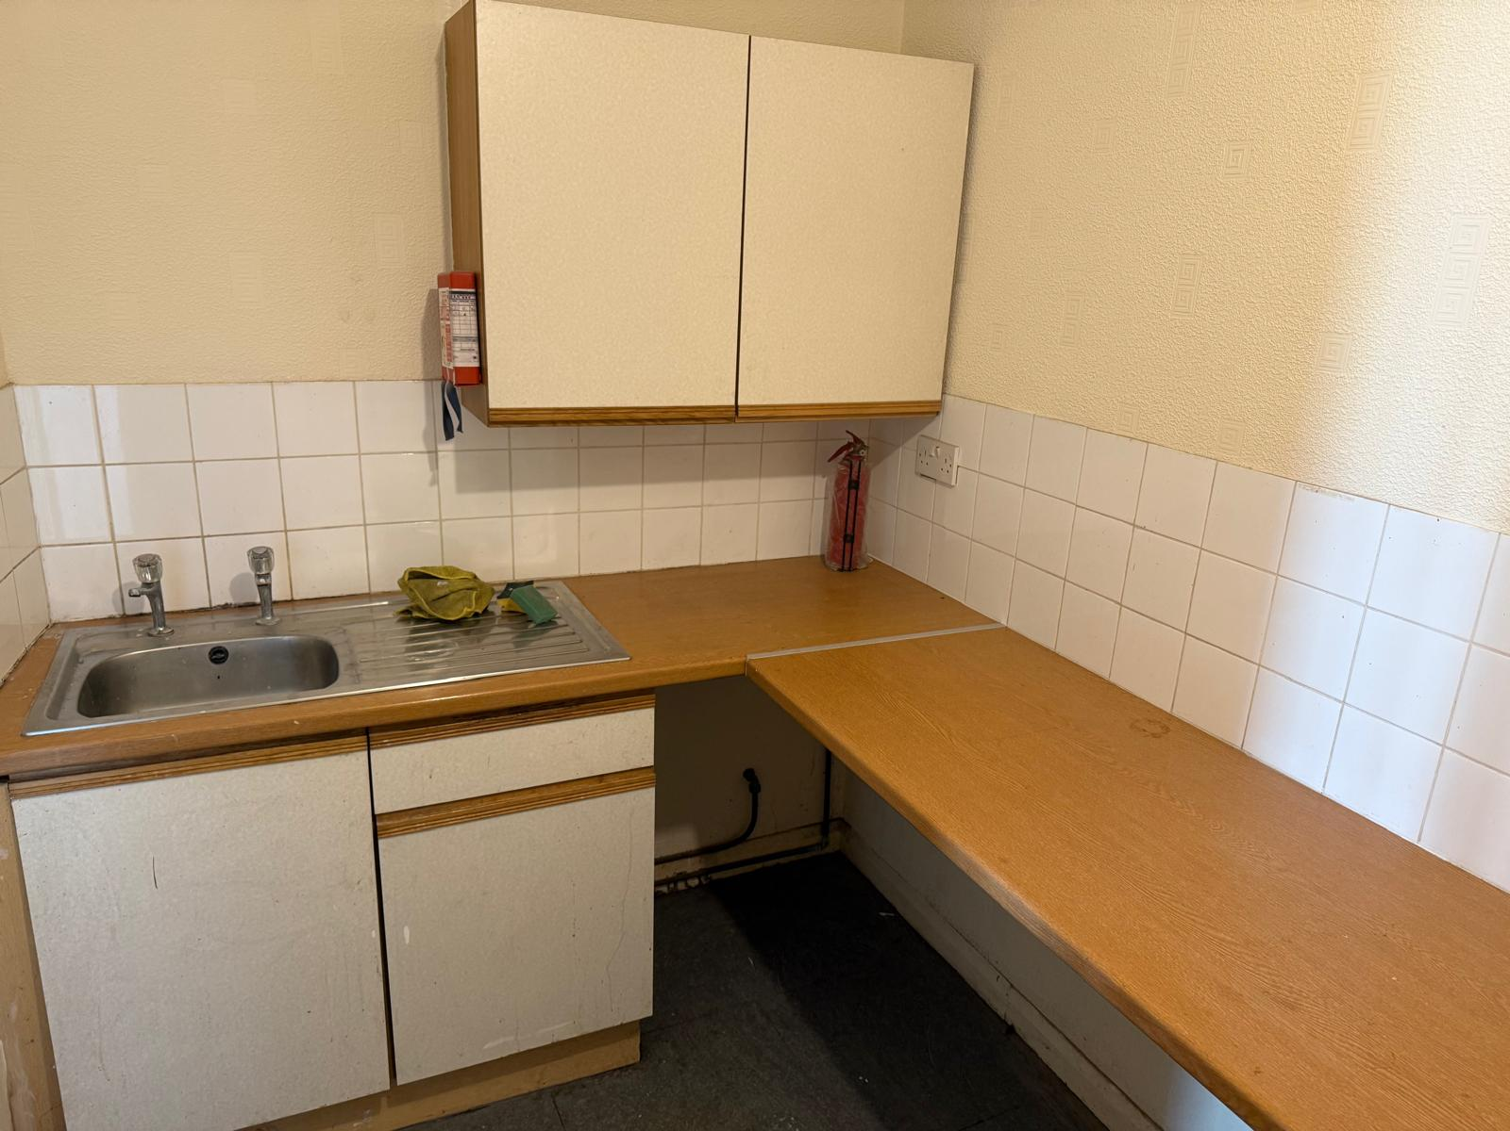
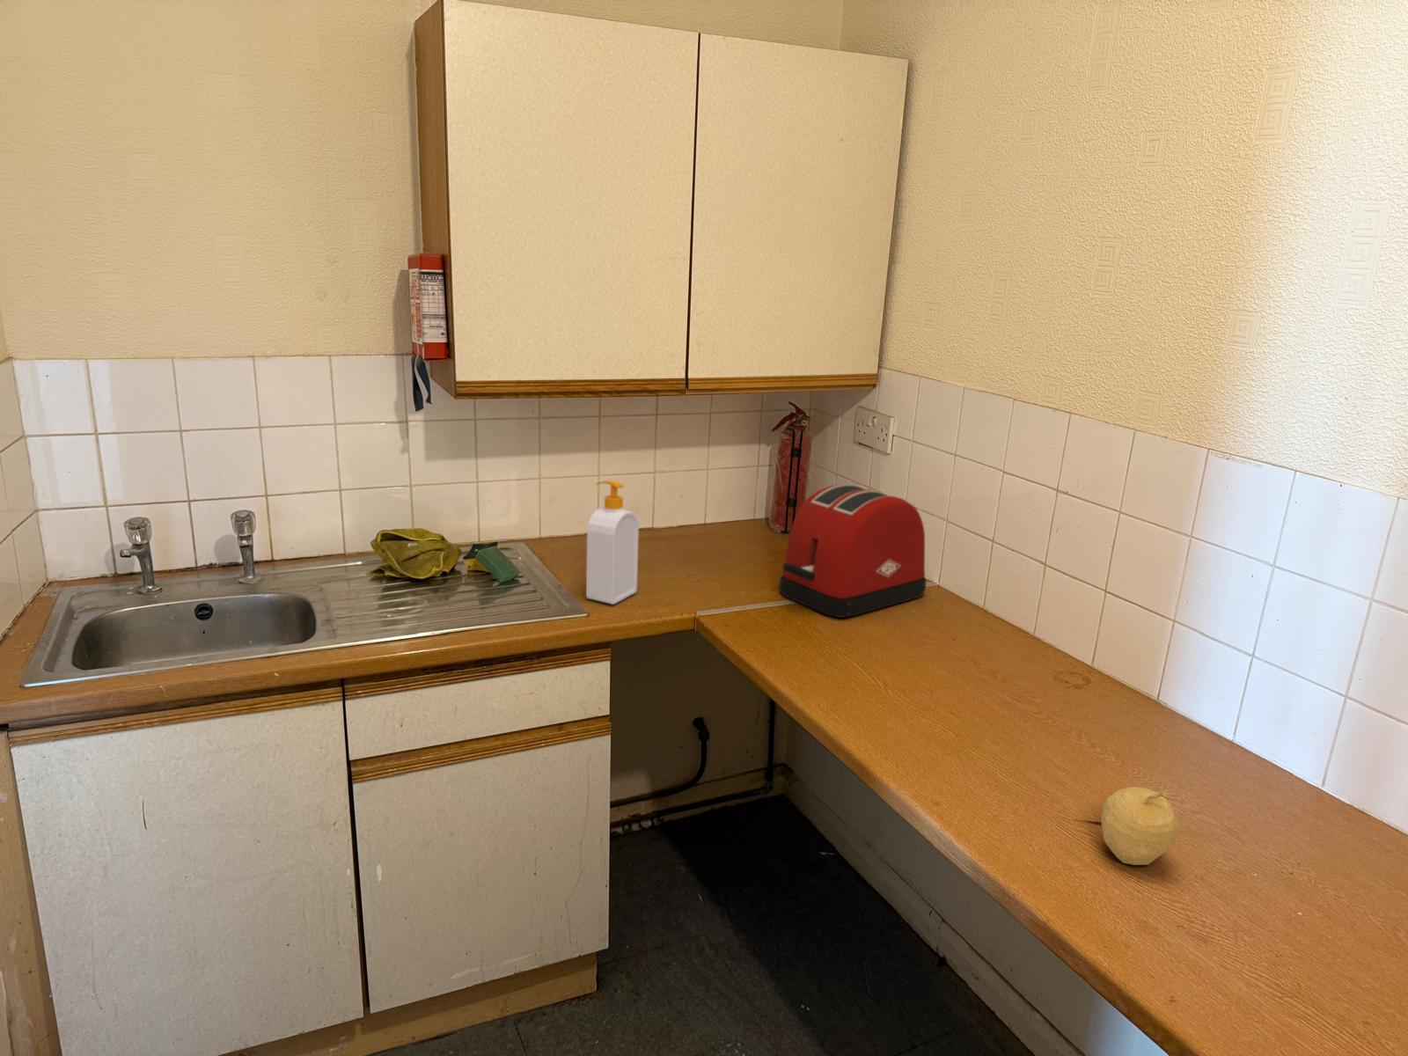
+ fruit [1100,785,1180,866]
+ soap bottle [585,479,640,606]
+ toaster [778,484,927,619]
